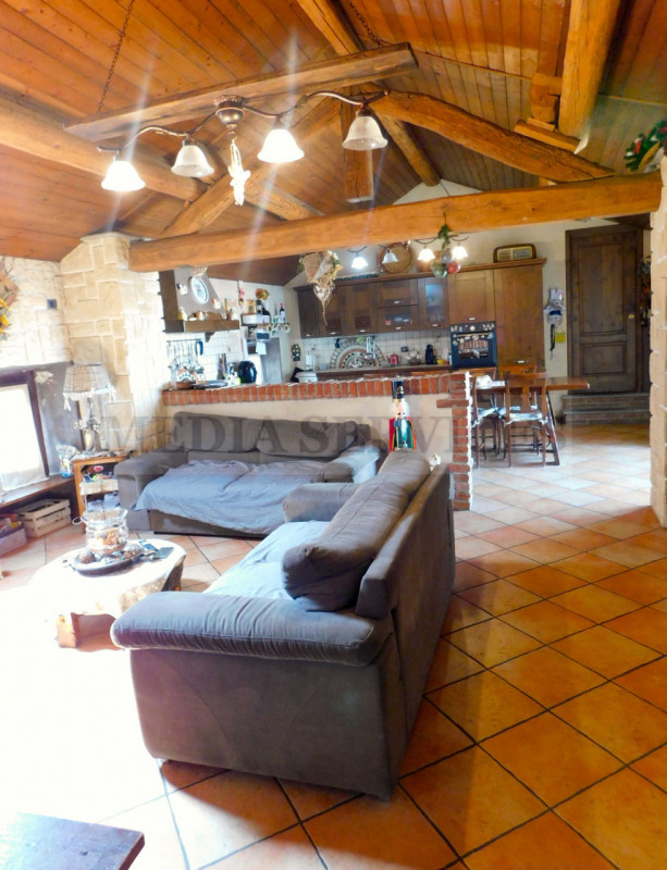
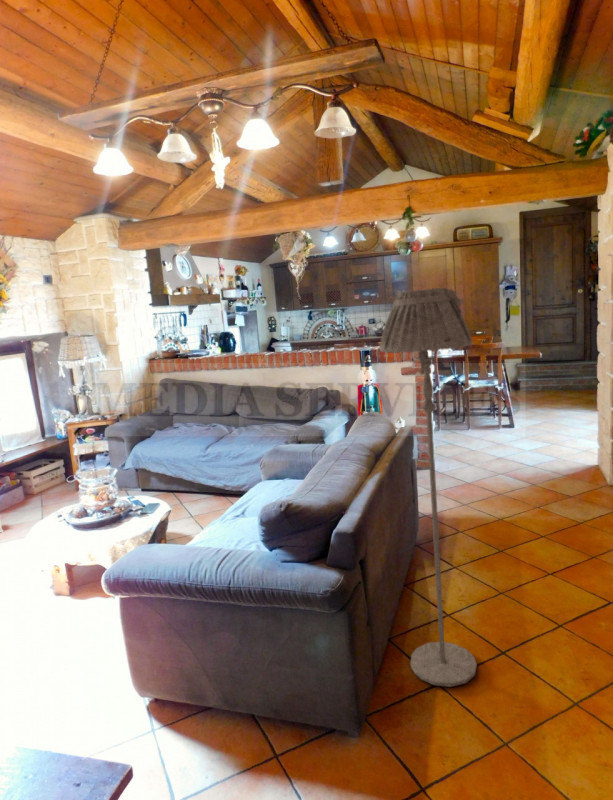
+ floor lamp [379,287,478,688]
